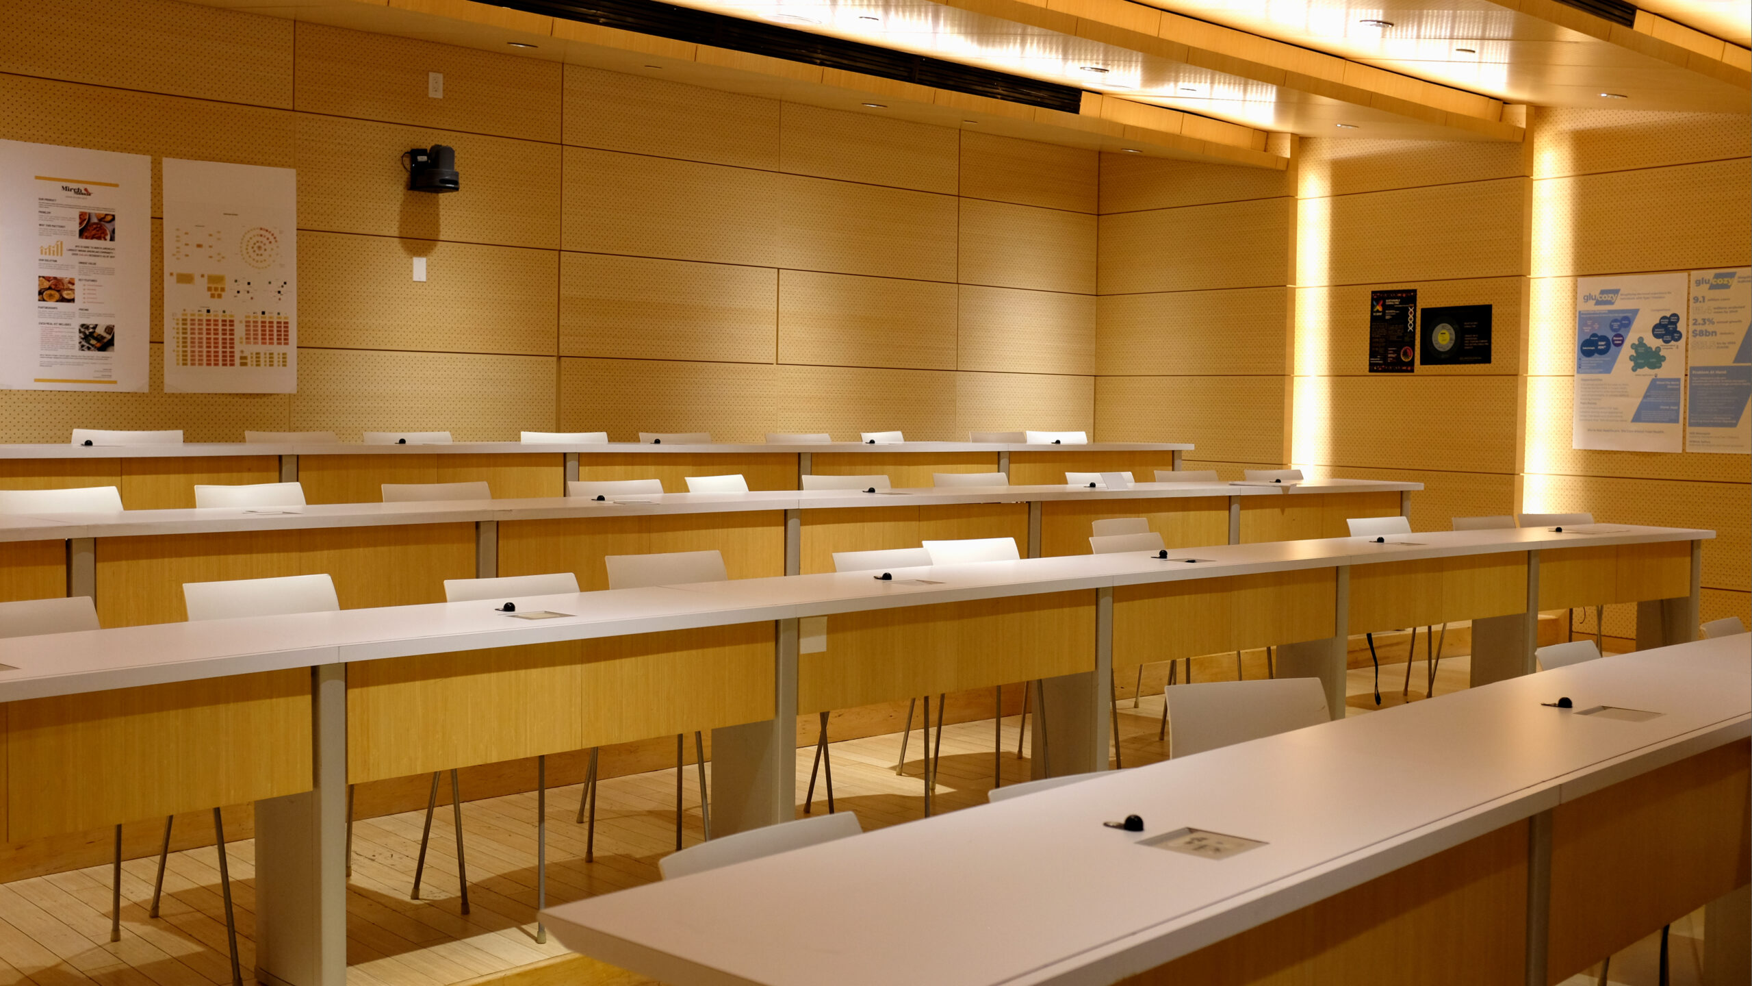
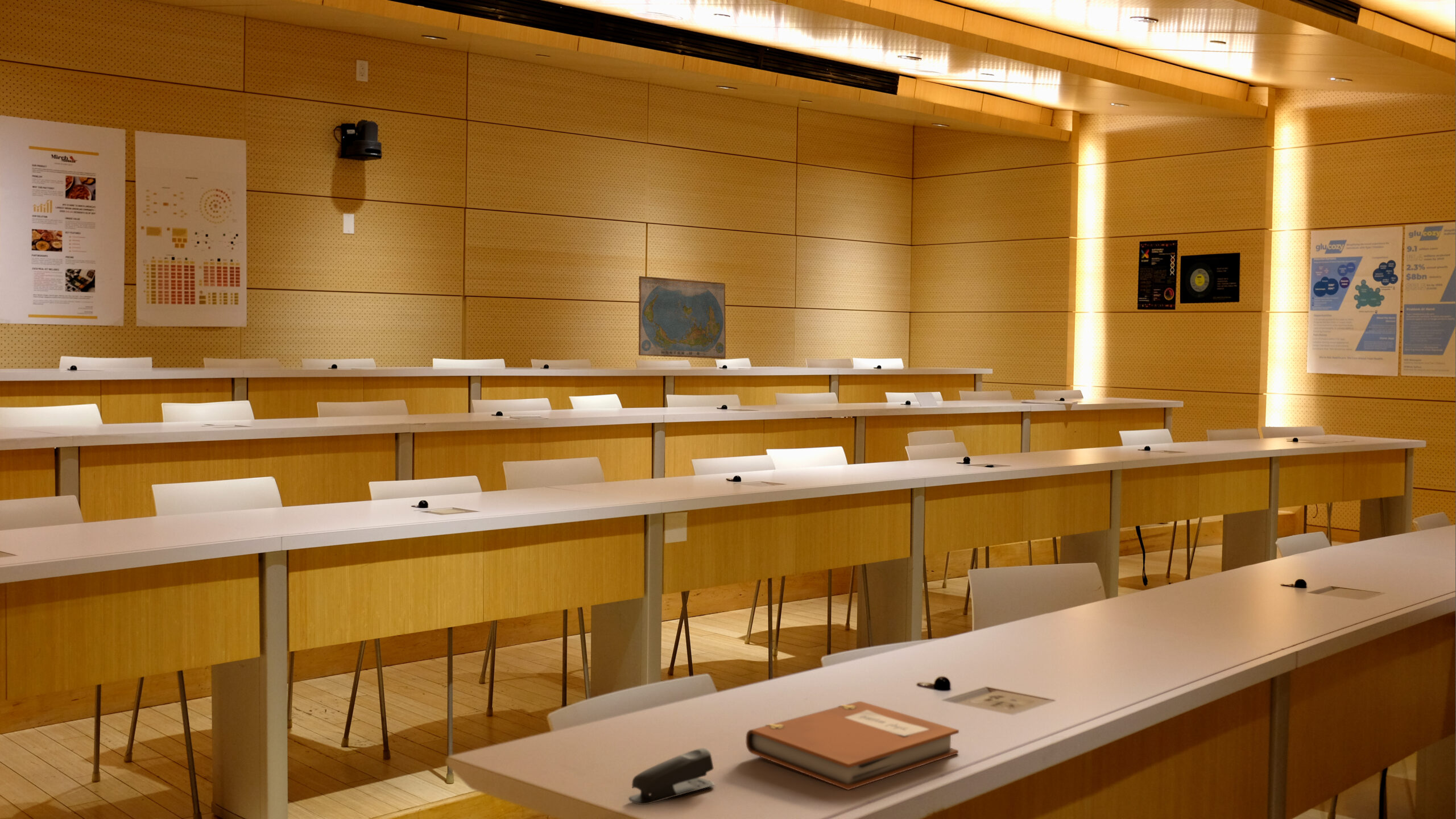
+ stapler [628,747,716,805]
+ notebook [745,701,959,791]
+ world map [638,276,726,359]
